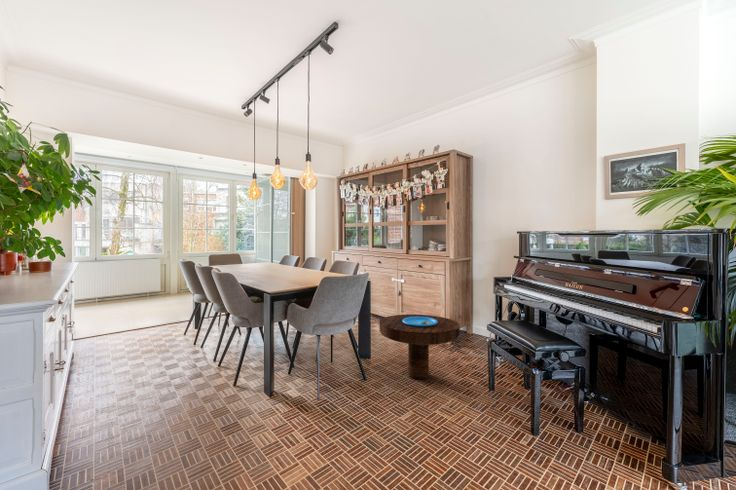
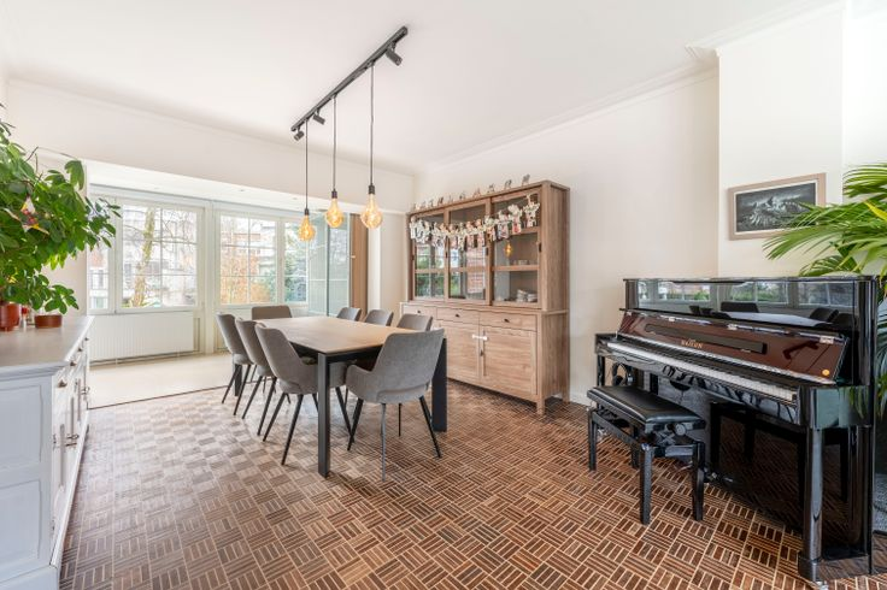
- side table [378,313,460,380]
